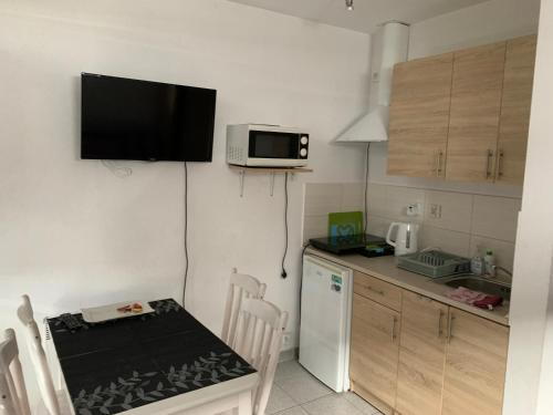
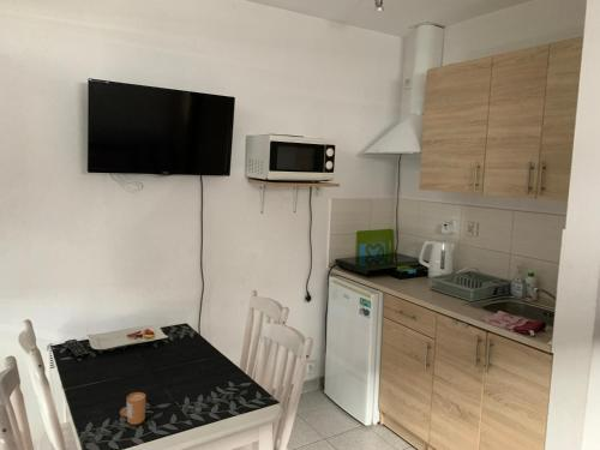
+ candle [119,391,146,426]
